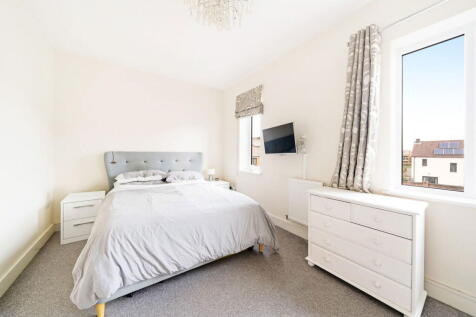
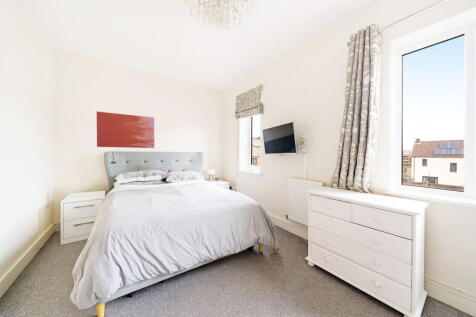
+ wall art [96,110,155,149]
